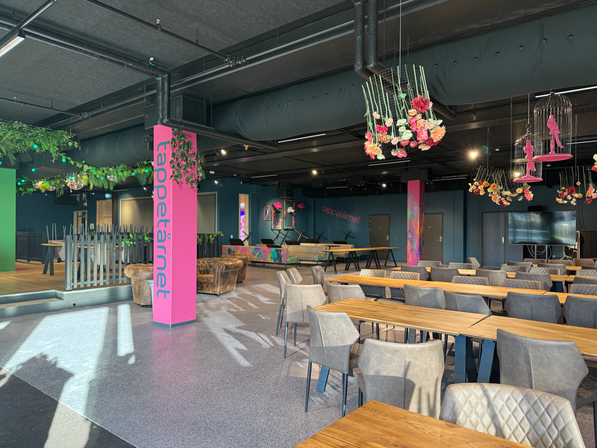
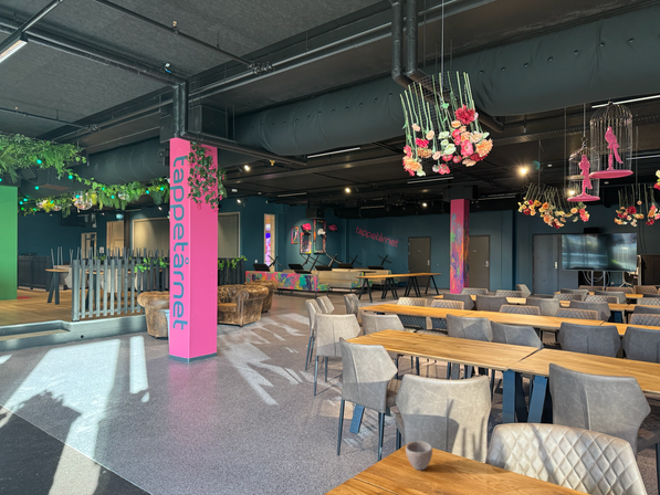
+ cup [405,439,433,471]
